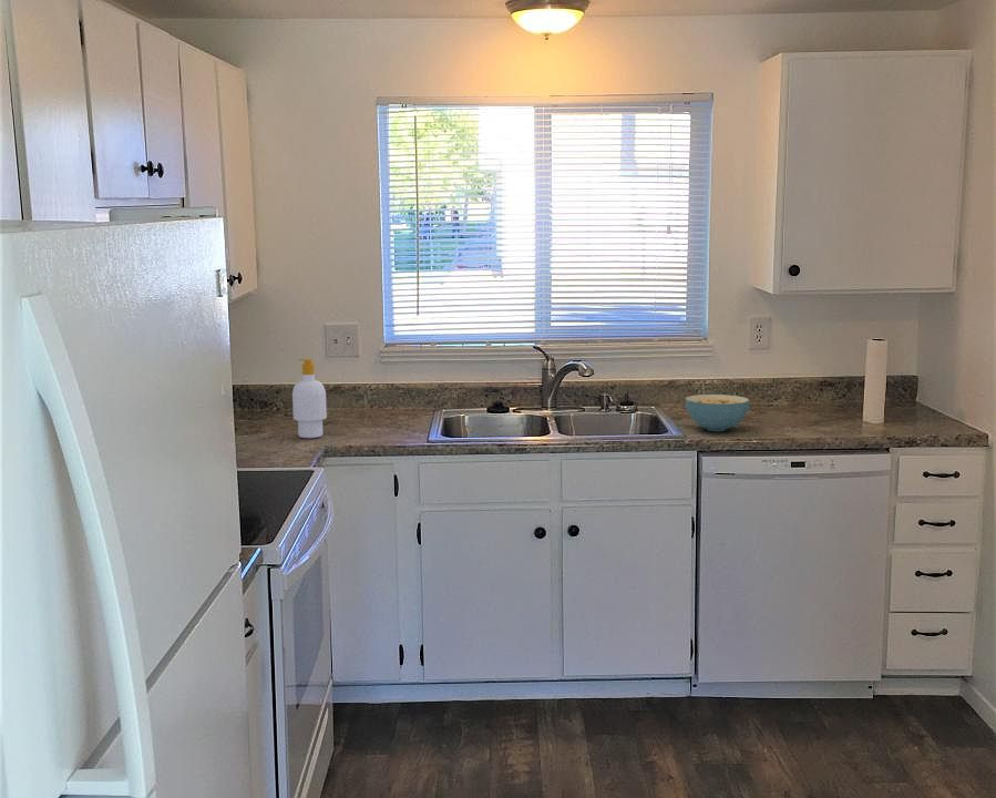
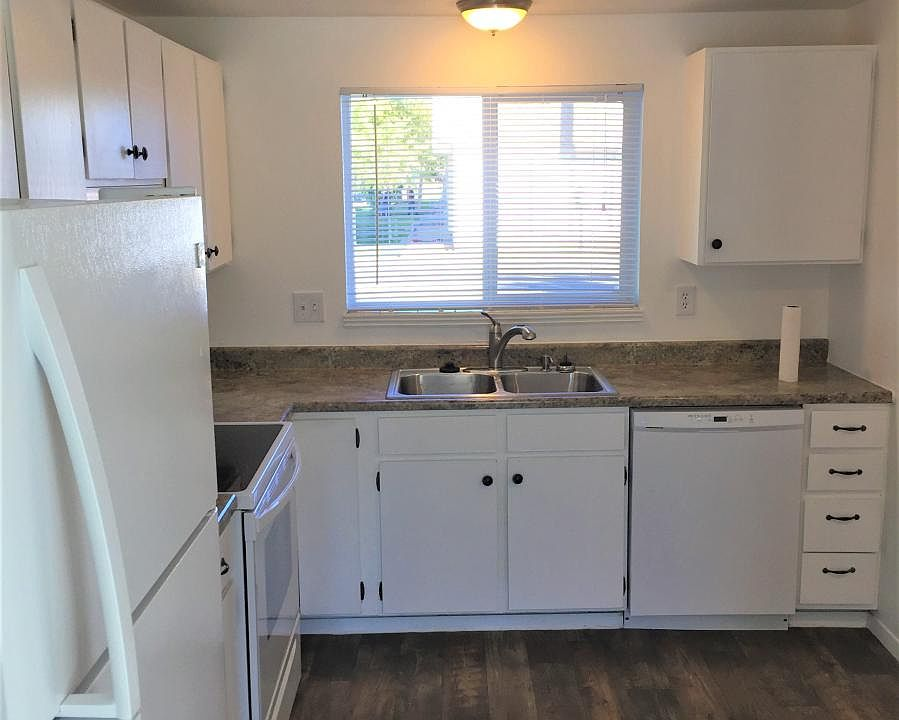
- soap bottle [291,358,328,439]
- cereal bowl [684,393,751,432]
